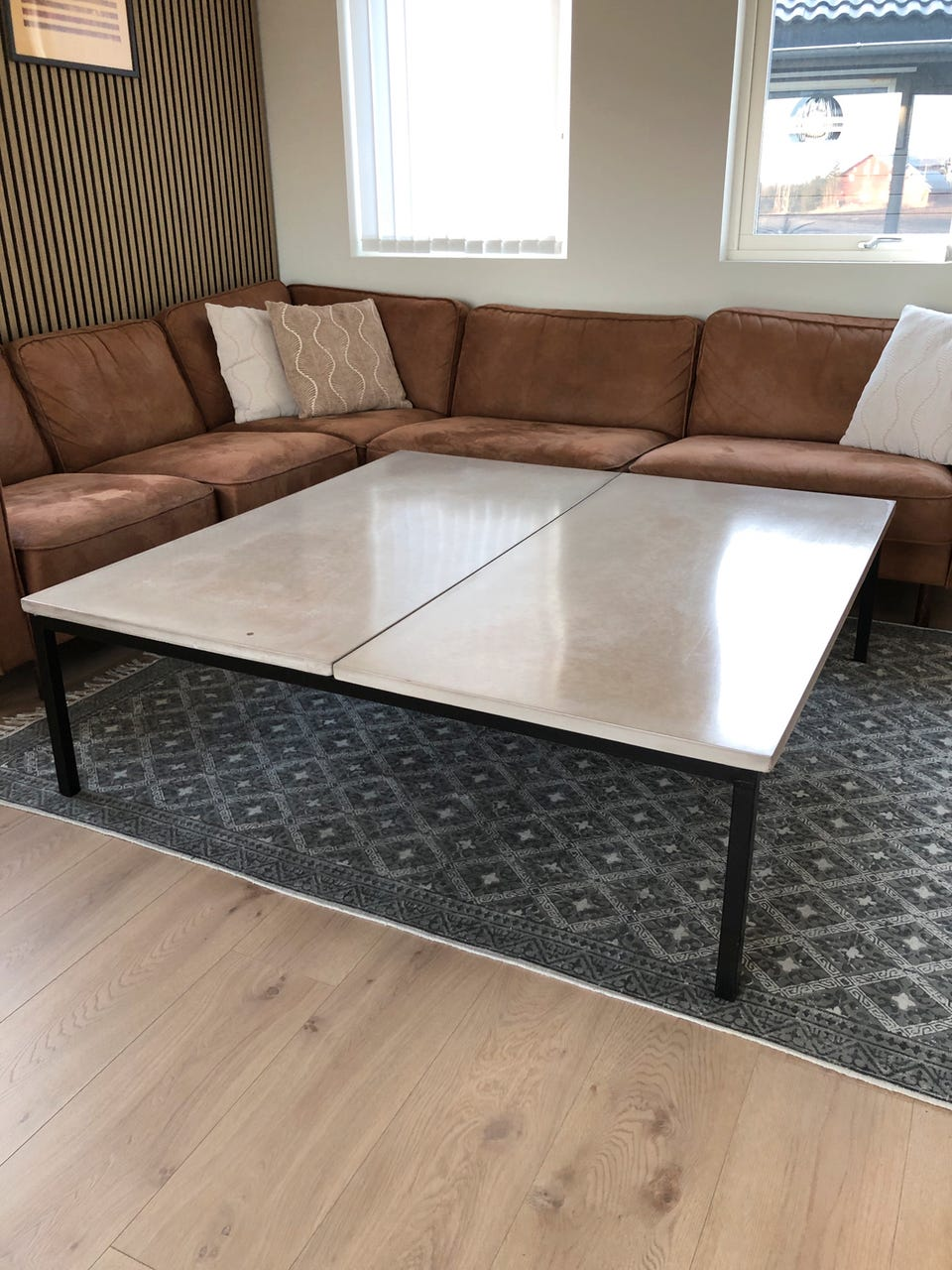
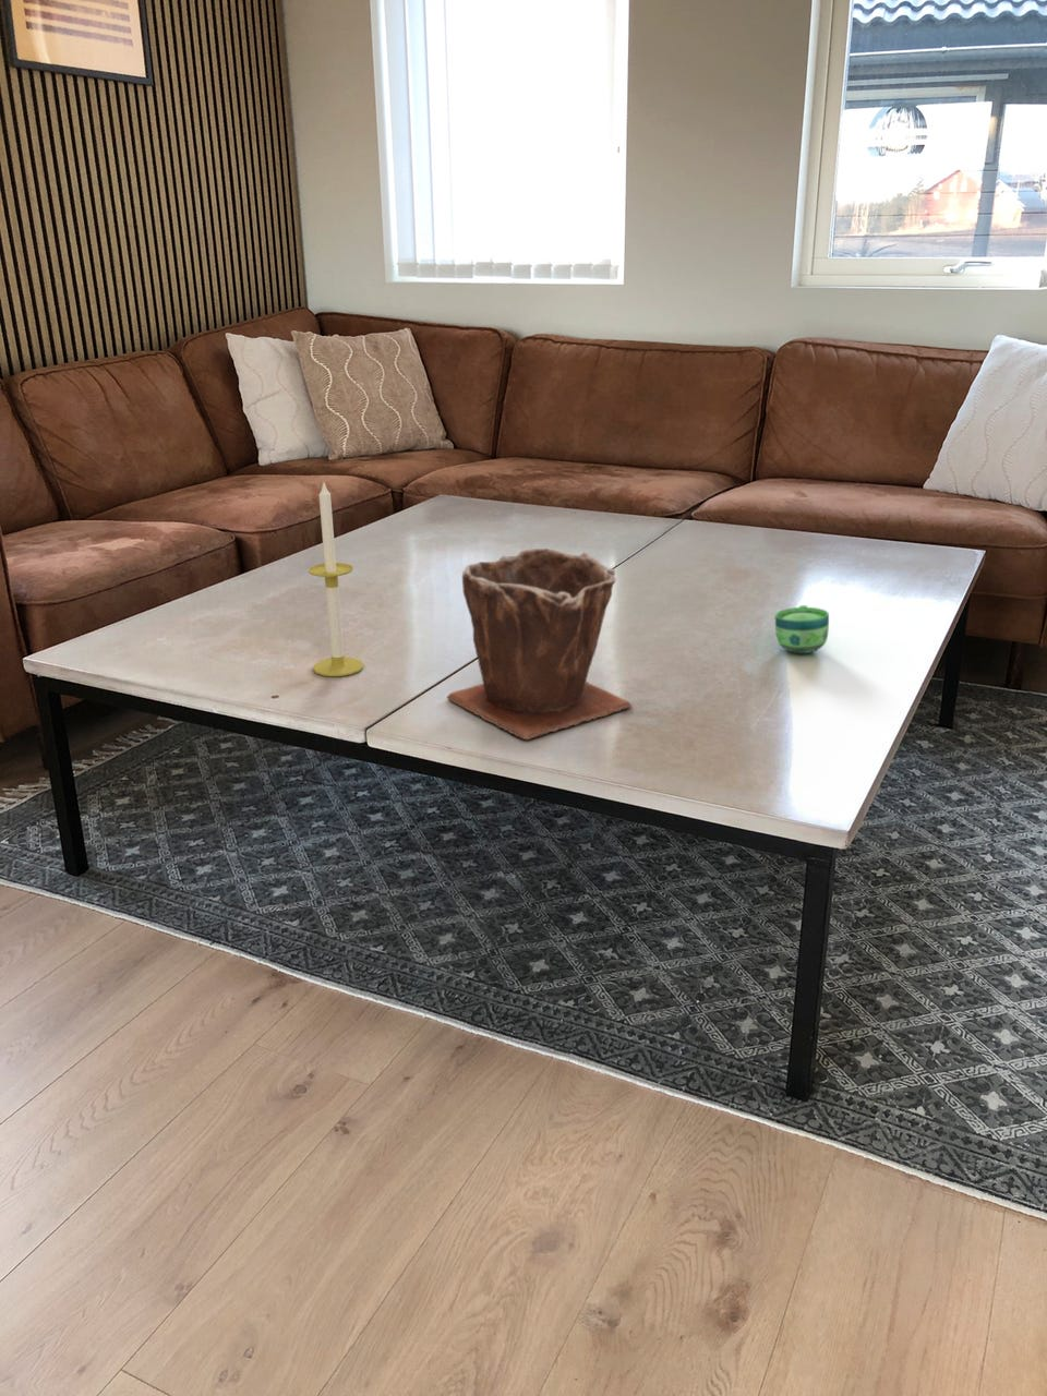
+ plant pot [447,547,633,741]
+ candle [308,483,364,677]
+ cup [774,605,830,654]
